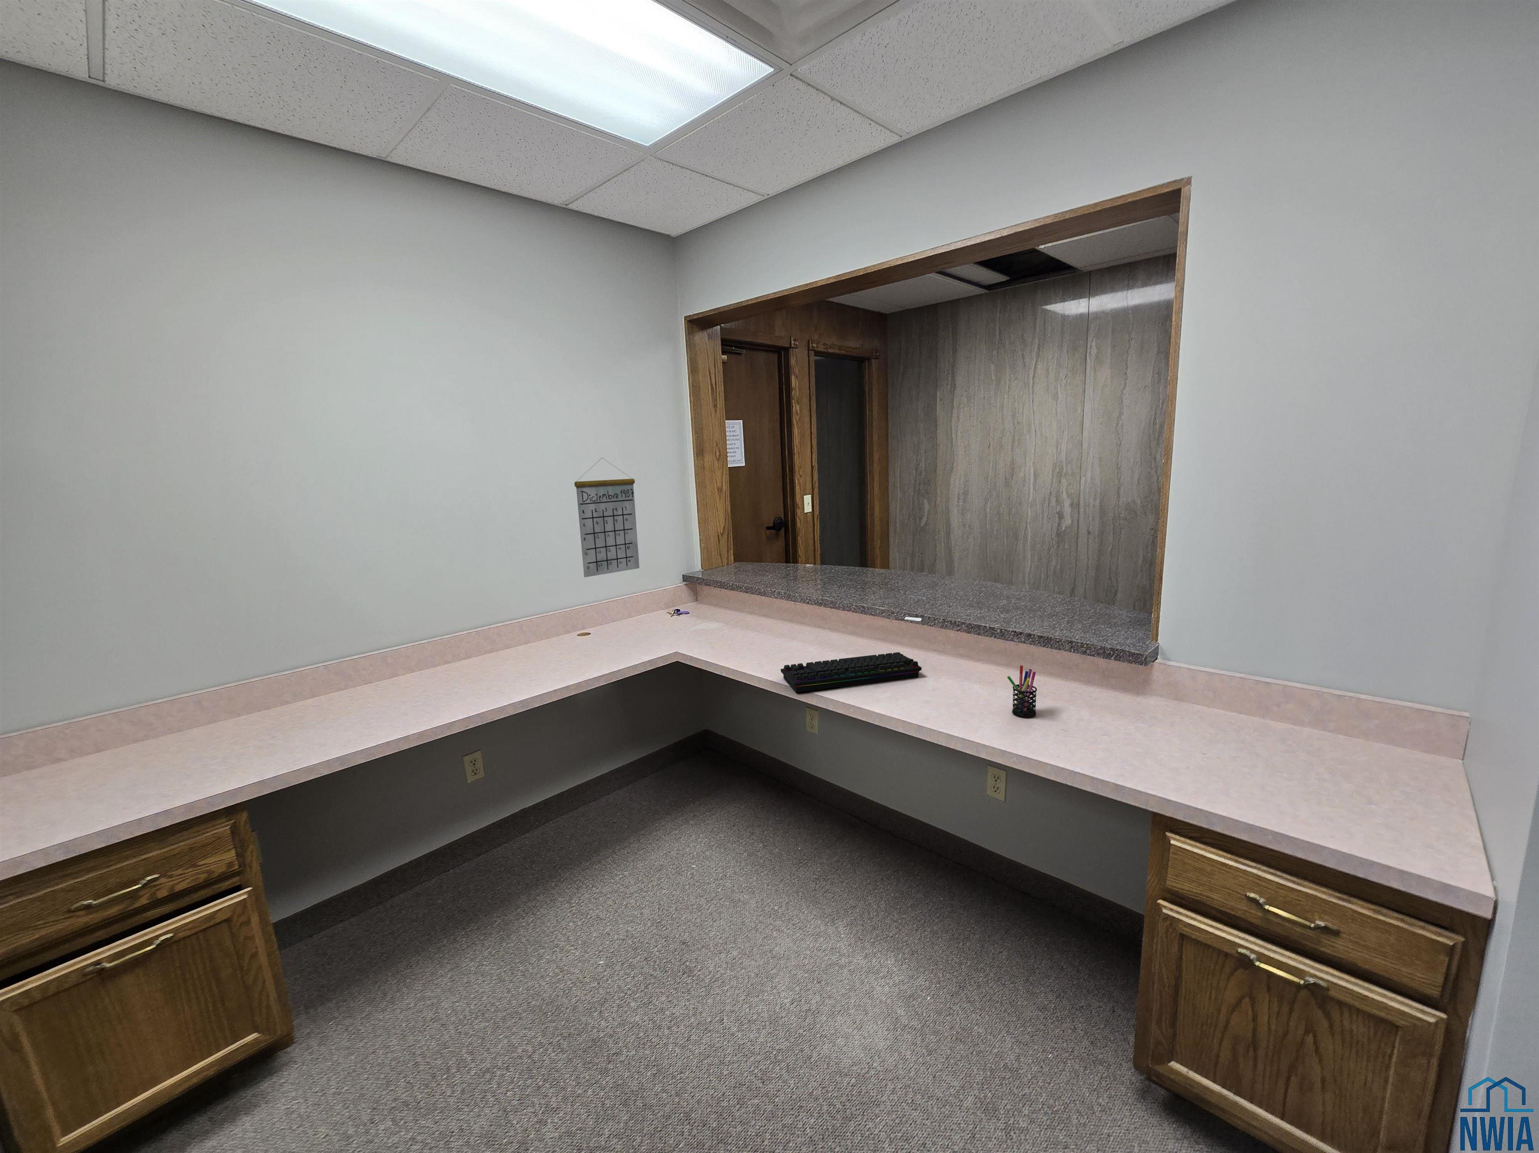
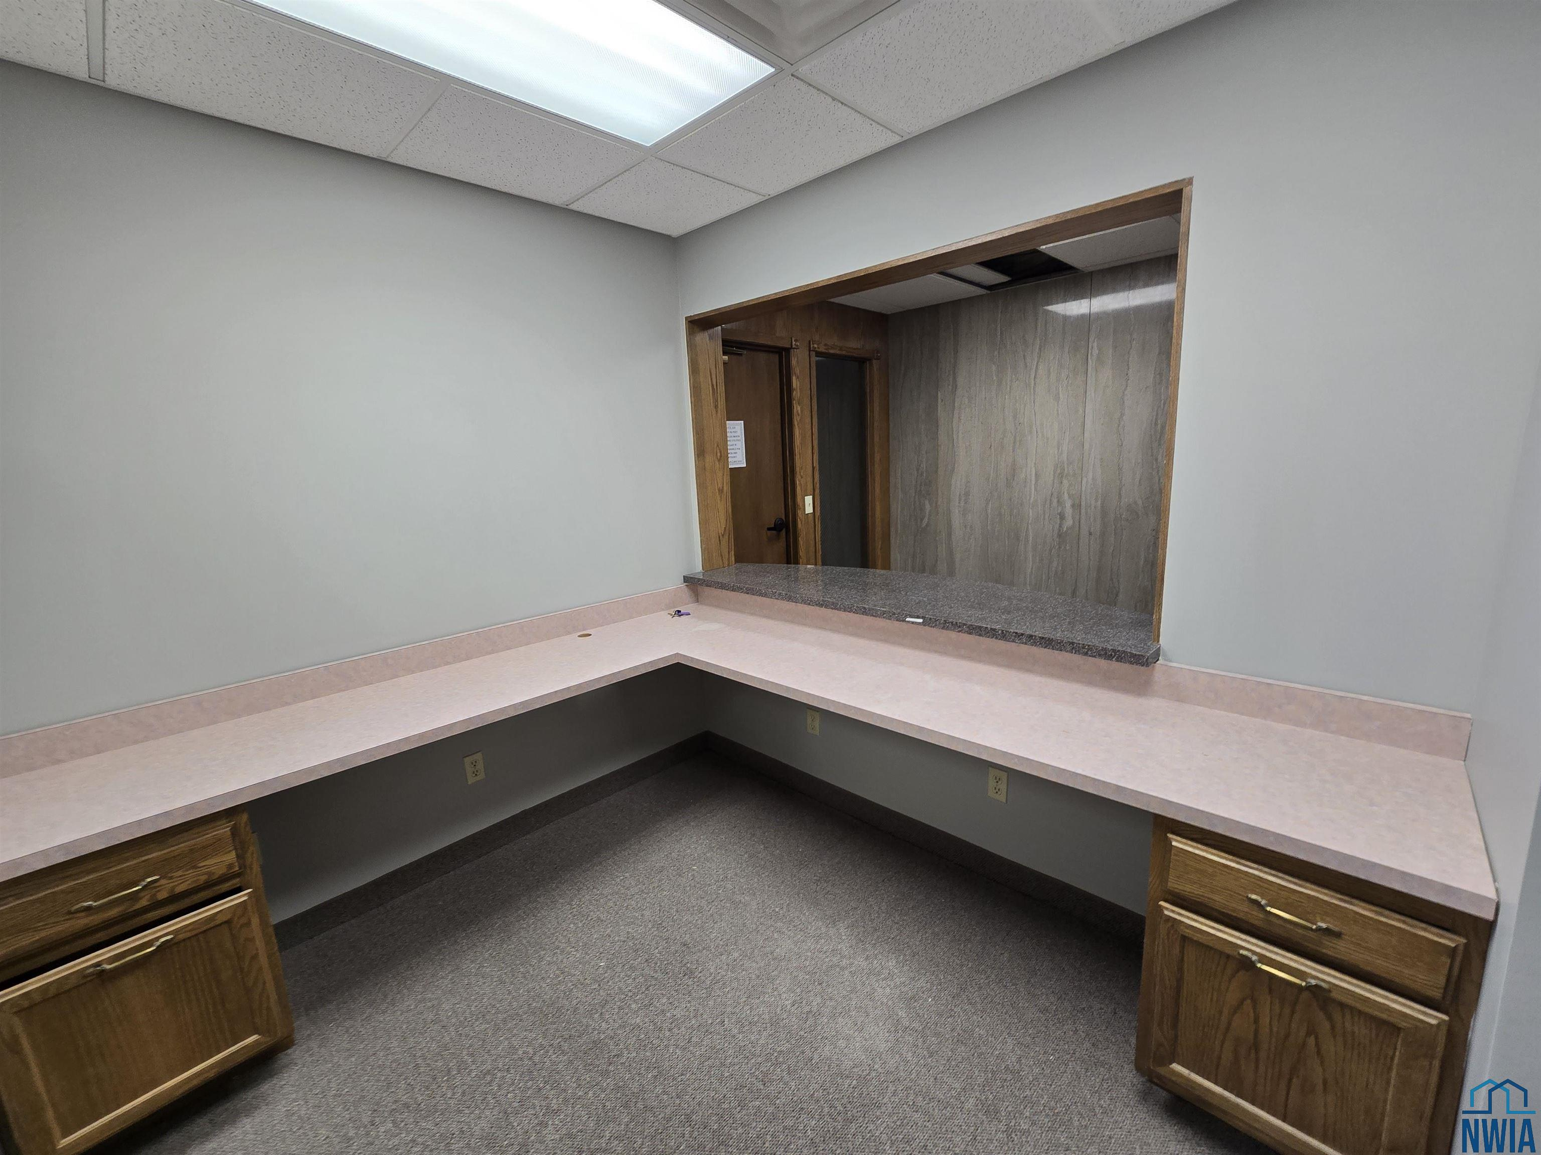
- keyboard [780,652,922,693]
- calendar [574,458,640,578]
- pen holder [1007,665,1037,718]
